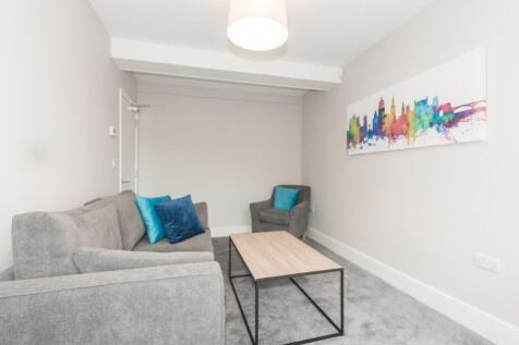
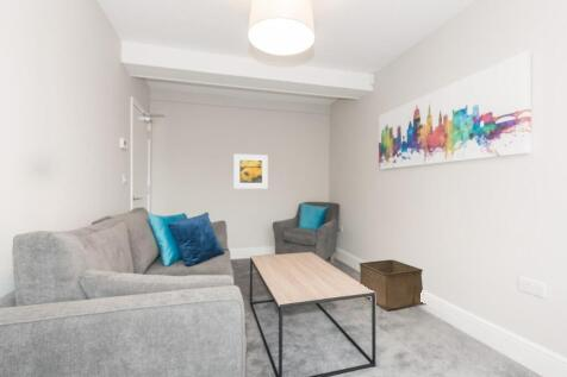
+ storage bin [357,259,425,312]
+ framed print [232,153,269,190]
